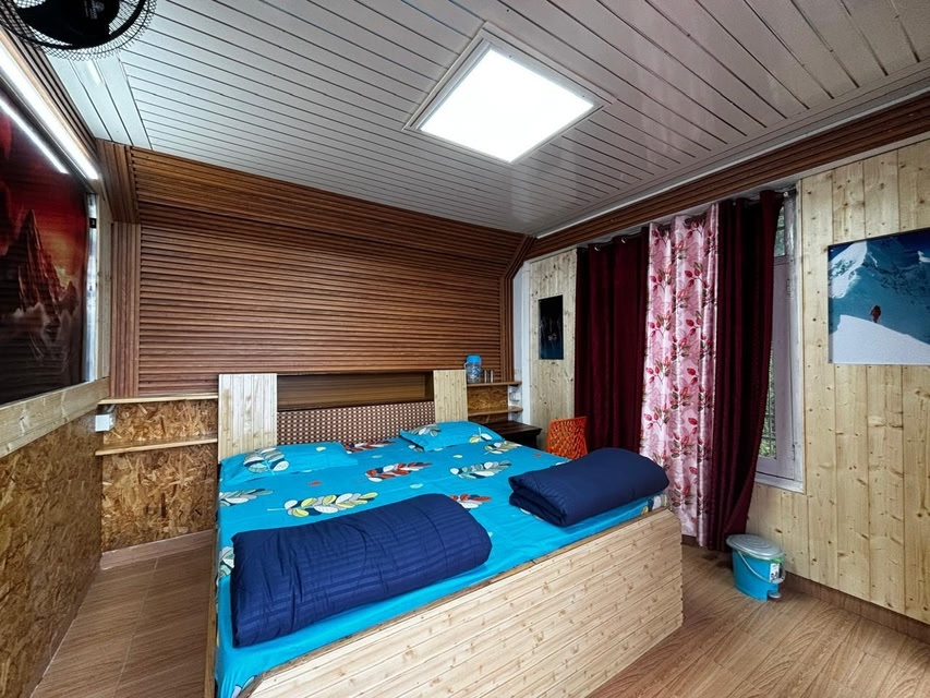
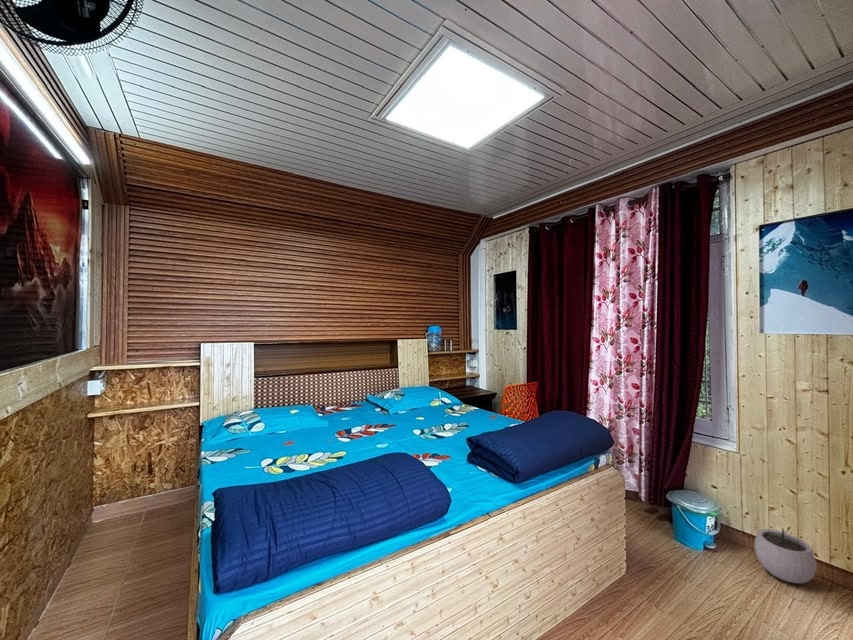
+ plant pot [754,521,817,584]
